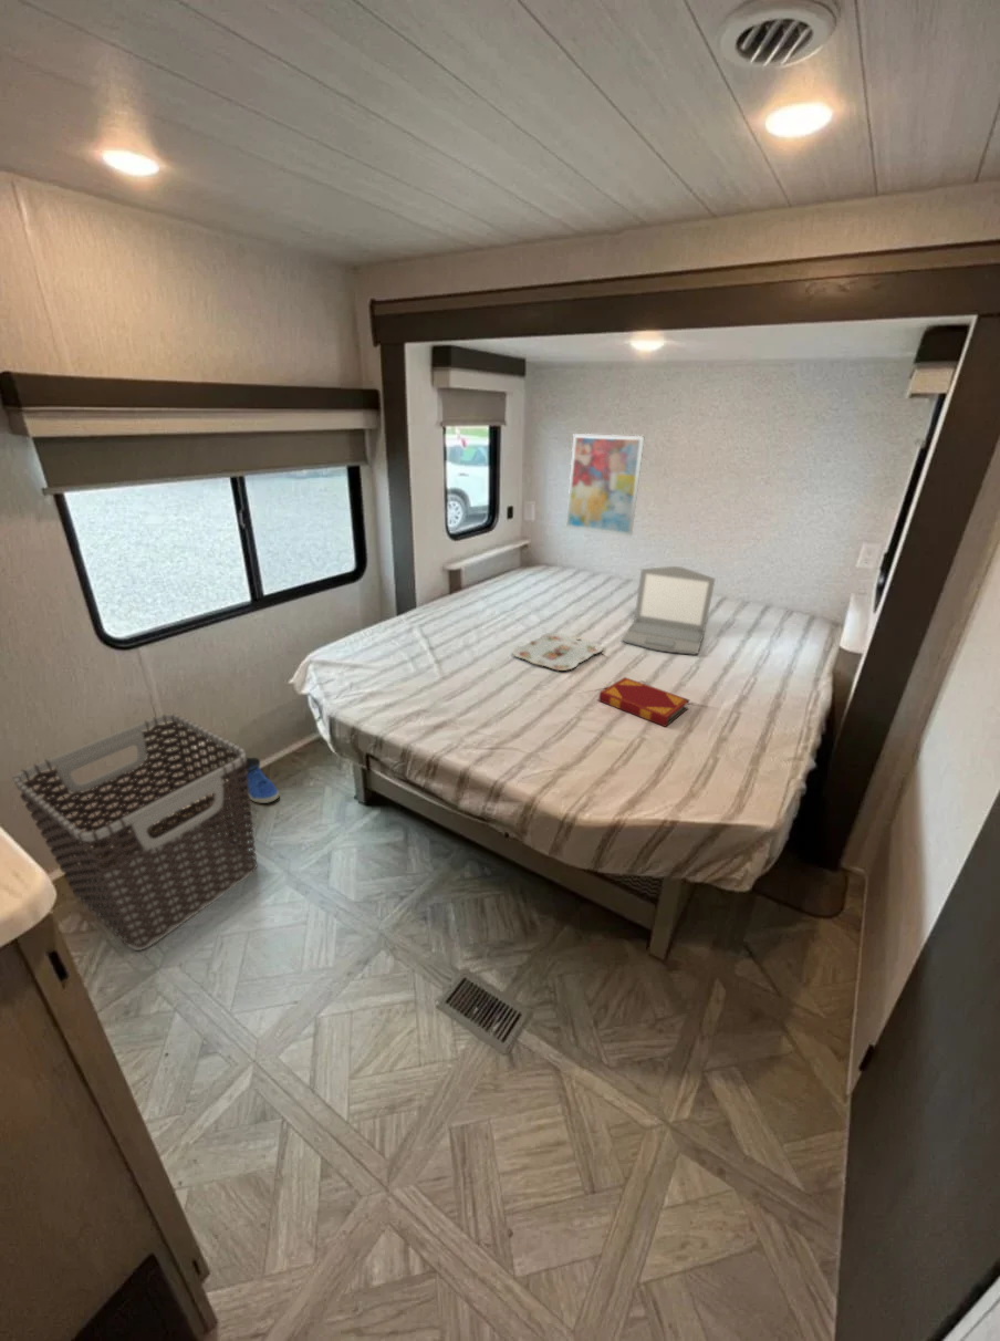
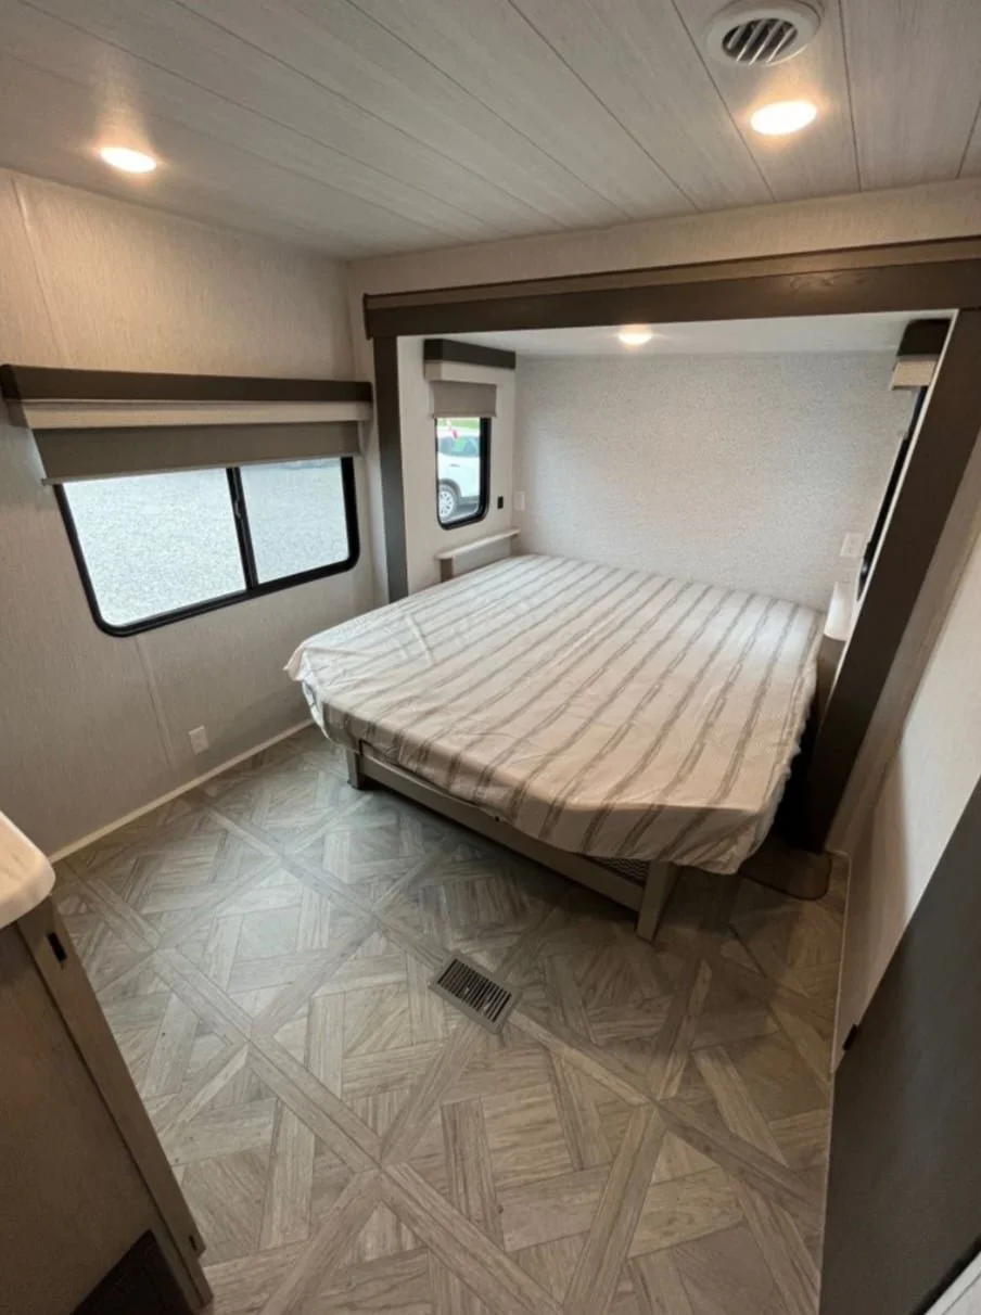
- hardback book [598,676,691,728]
- serving tray [511,632,604,672]
- clothes hamper [11,713,258,952]
- laptop [621,565,717,656]
- sneaker [236,756,280,804]
- wall art [565,433,645,538]
